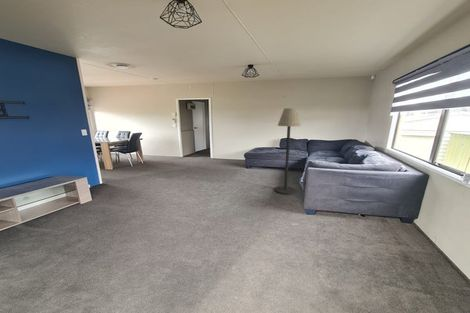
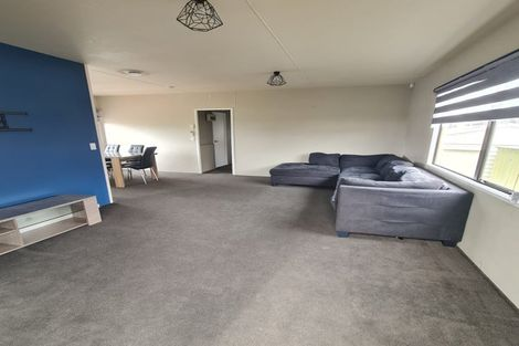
- floor lamp [274,107,302,195]
